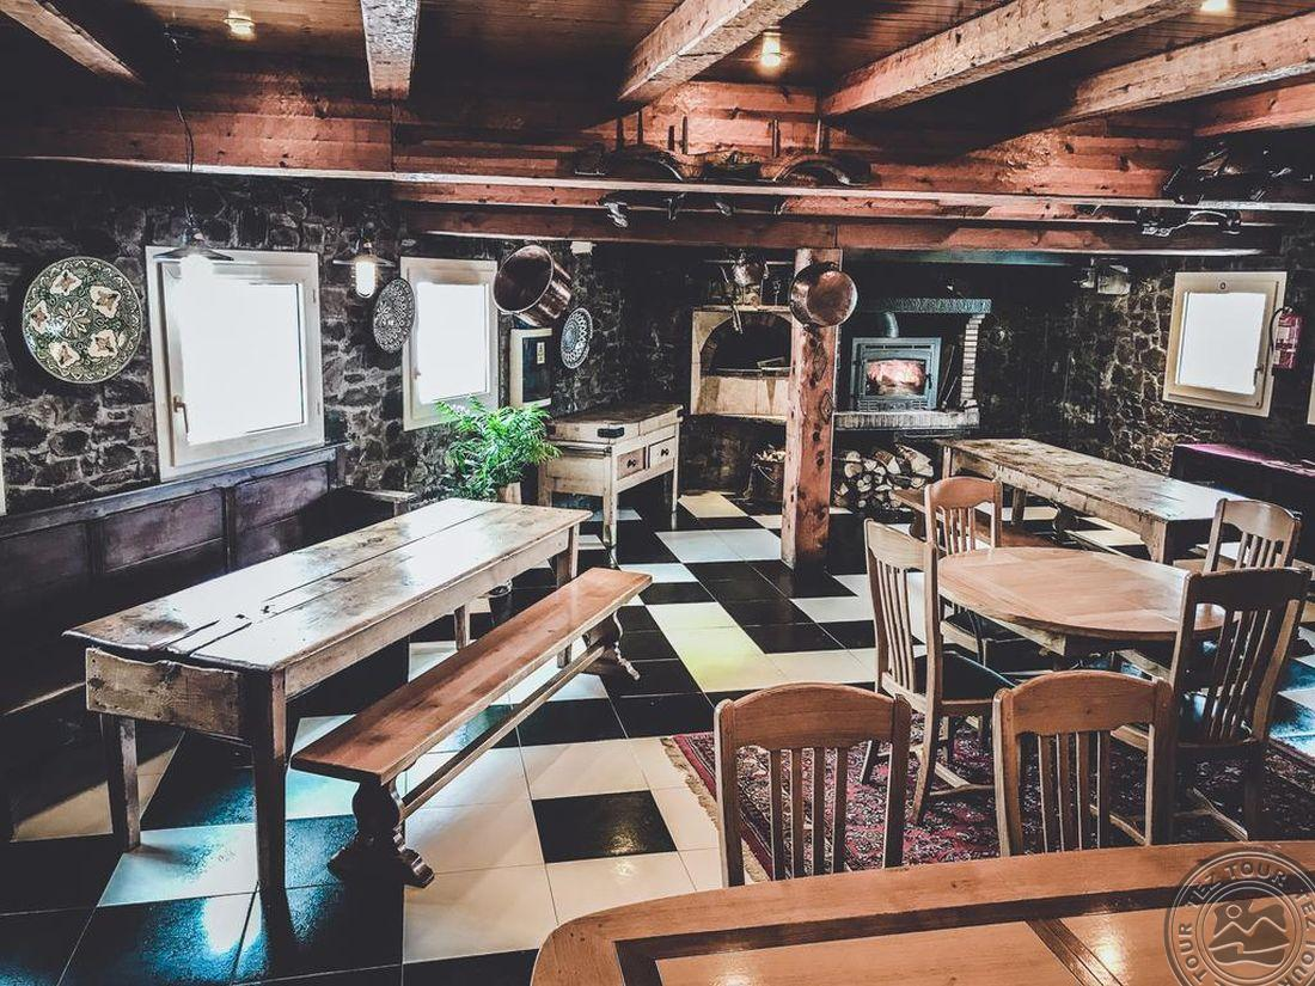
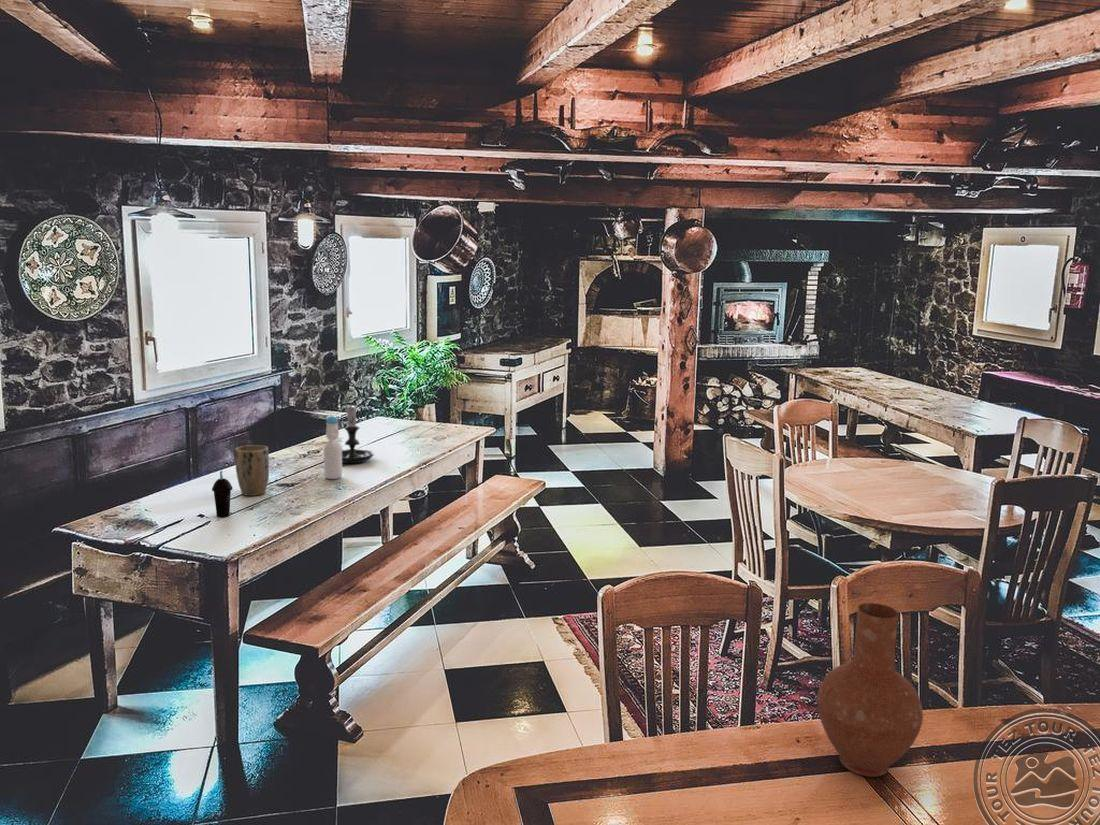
+ cup [211,470,234,518]
+ vase [816,602,924,778]
+ bottle [323,414,343,480]
+ plant pot [234,444,270,497]
+ candle holder [342,402,375,464]
